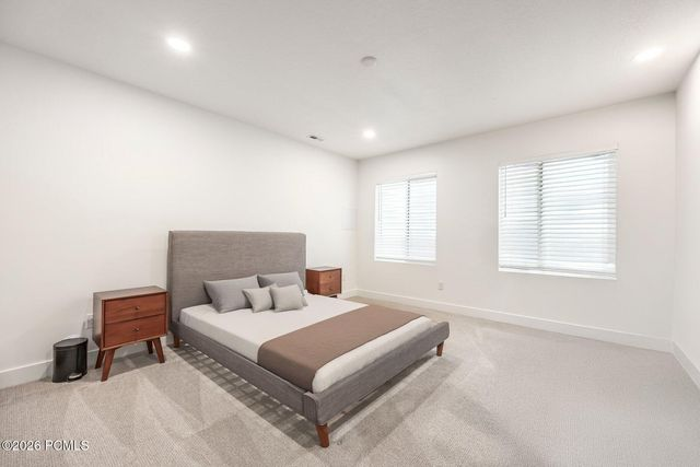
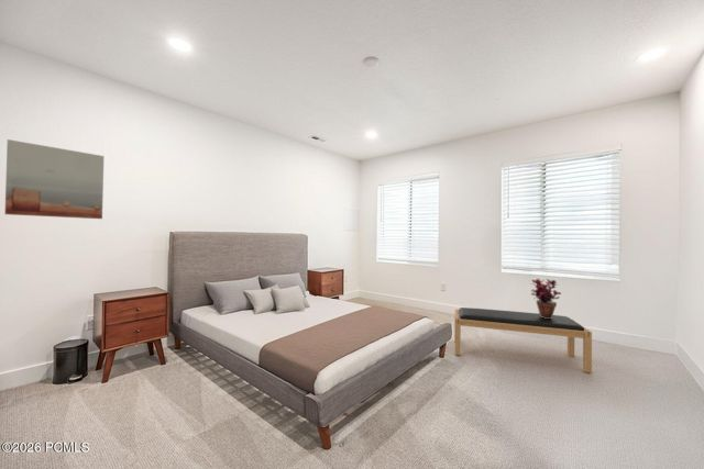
+ bench [453,306,593,373]
+ wall art [3,138,106,220]
+ potted plant [530,278,562,319]
